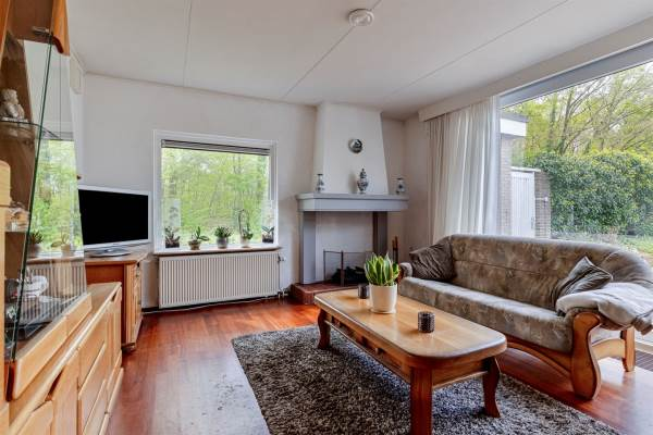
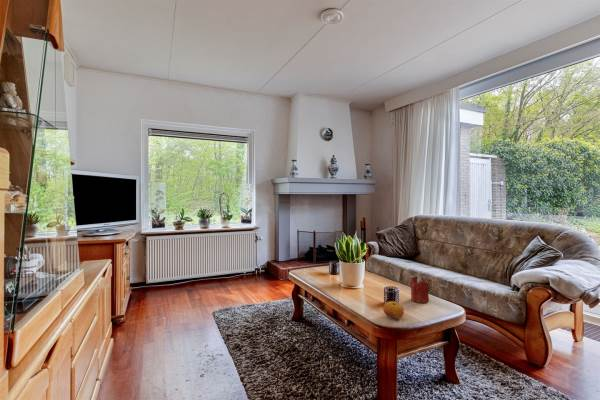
+ fruit [382,300,405,320]
+ candle [409,275,430,304]
